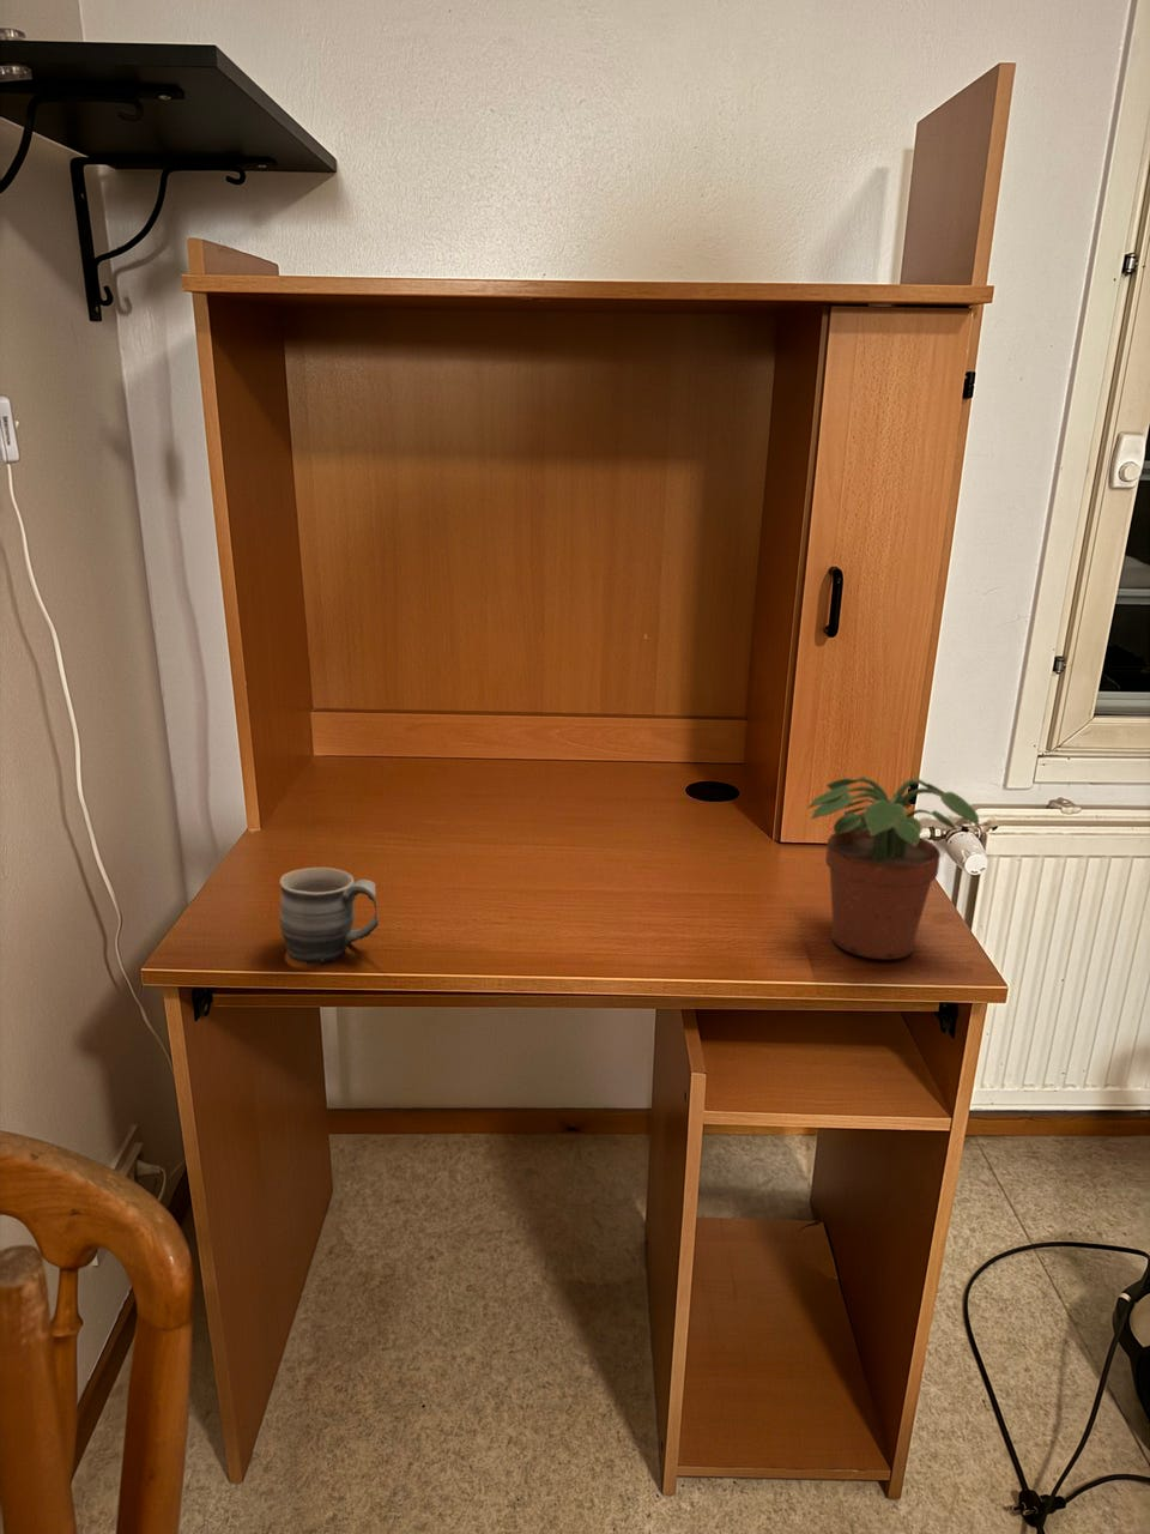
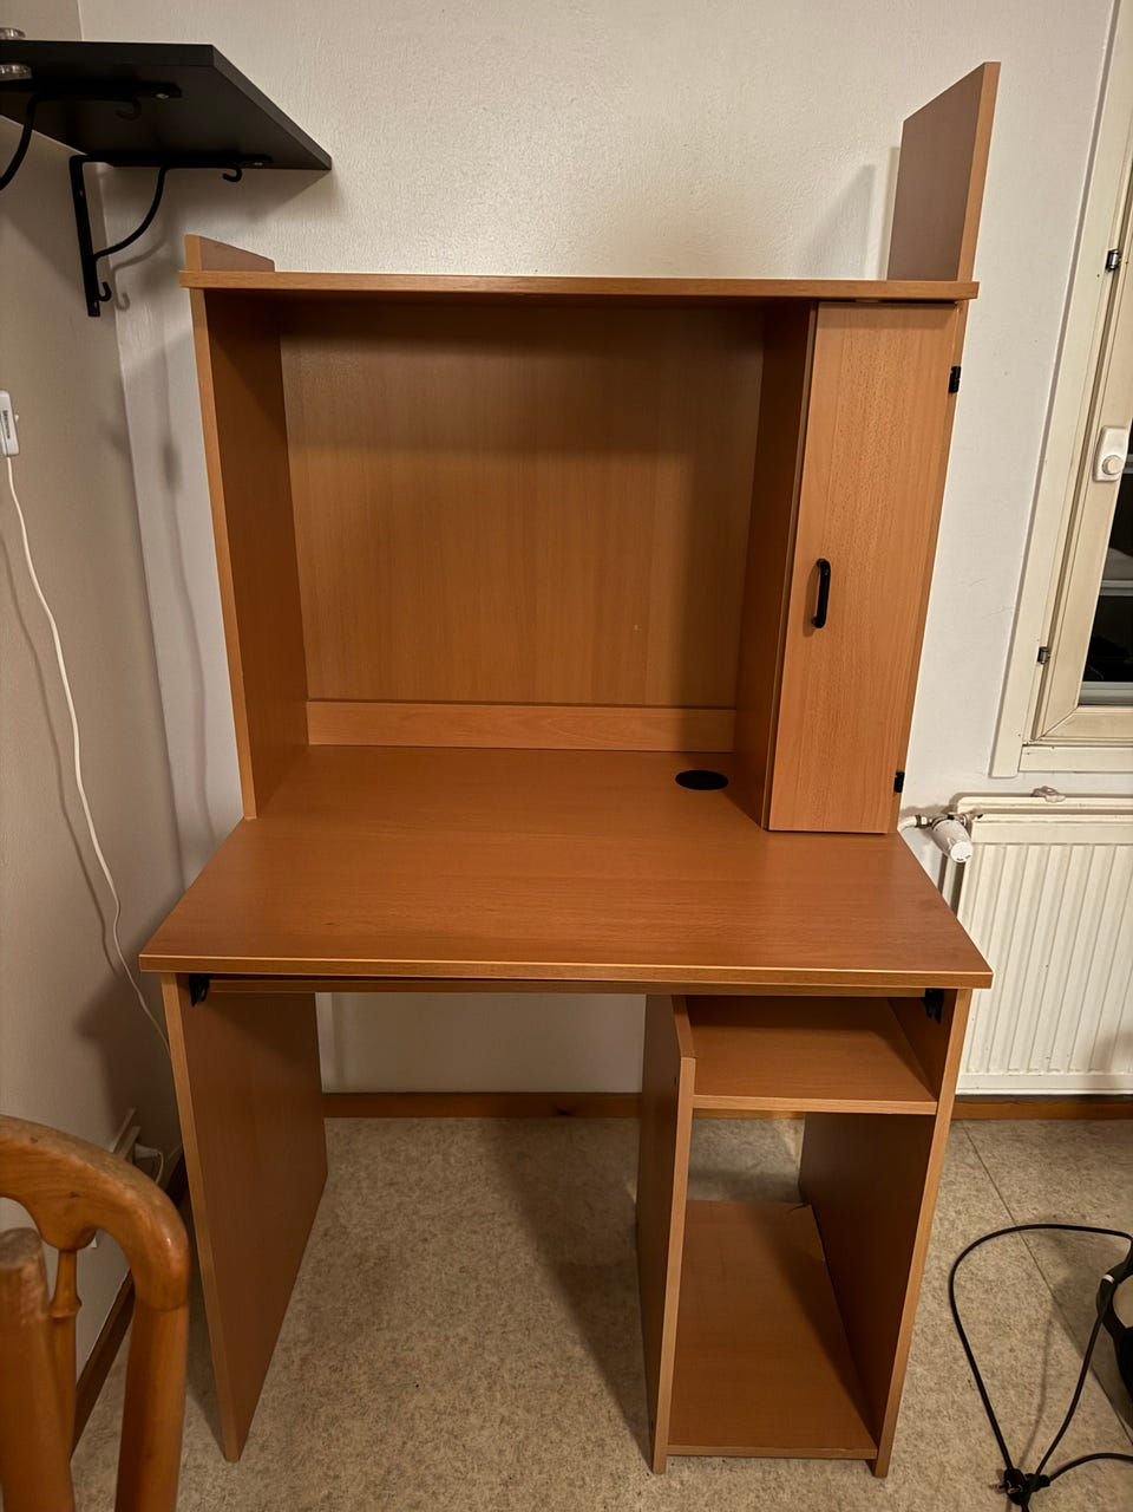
- potted plant [806,775,980,961]
- mug [278,866,379,965]
